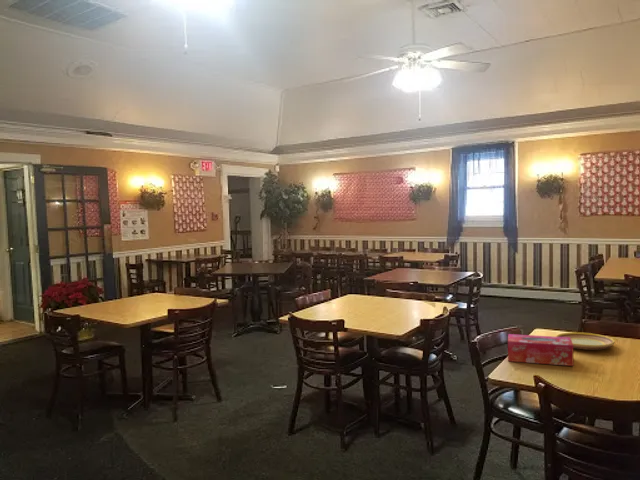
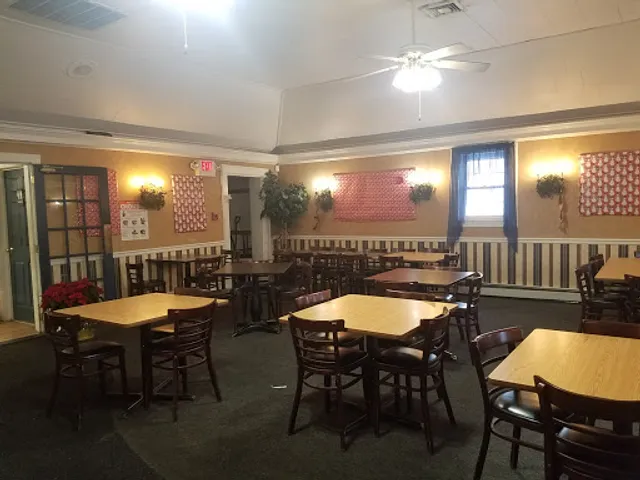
- plate [555,331,616,351]
- tissue box [507,333,575,367]
